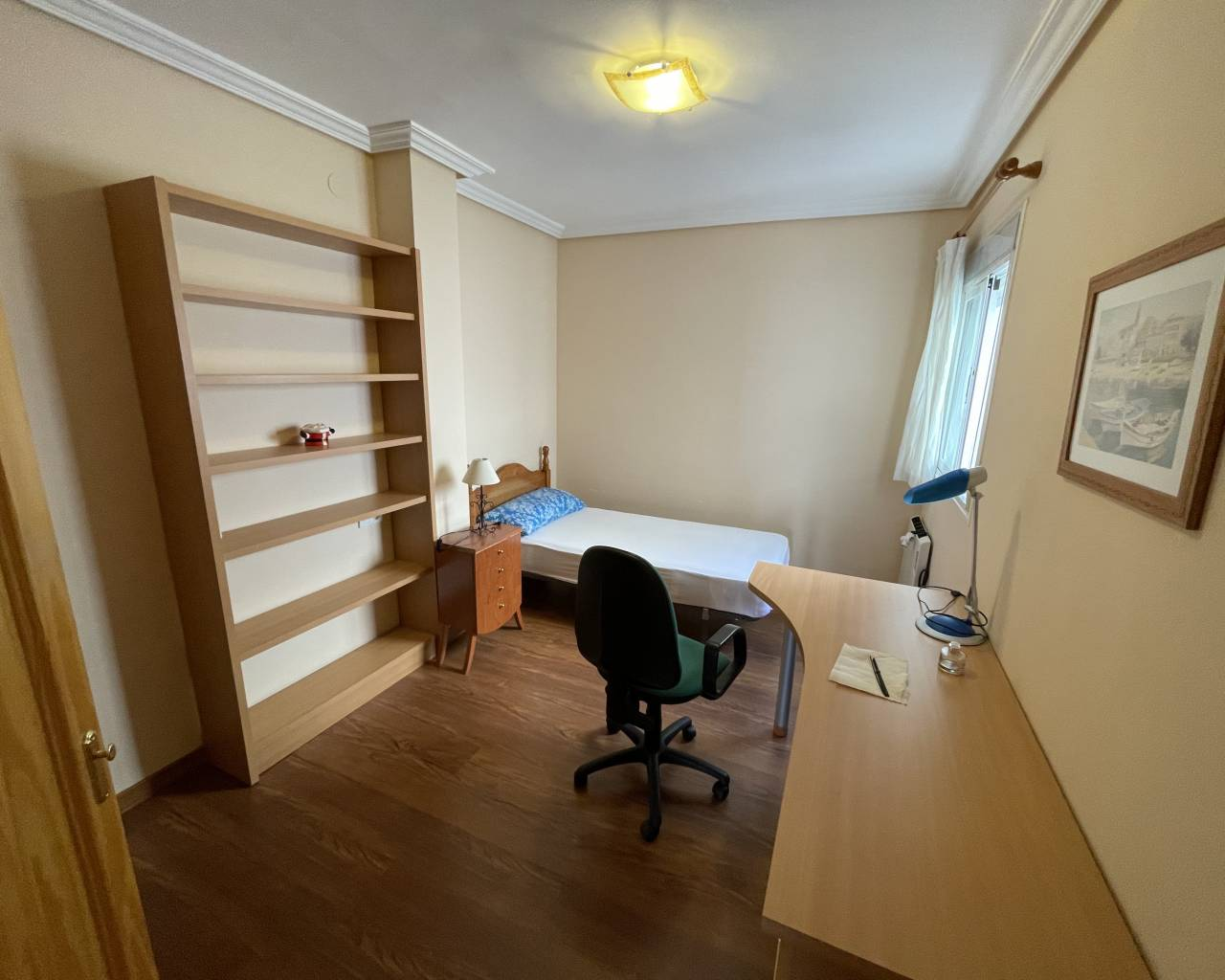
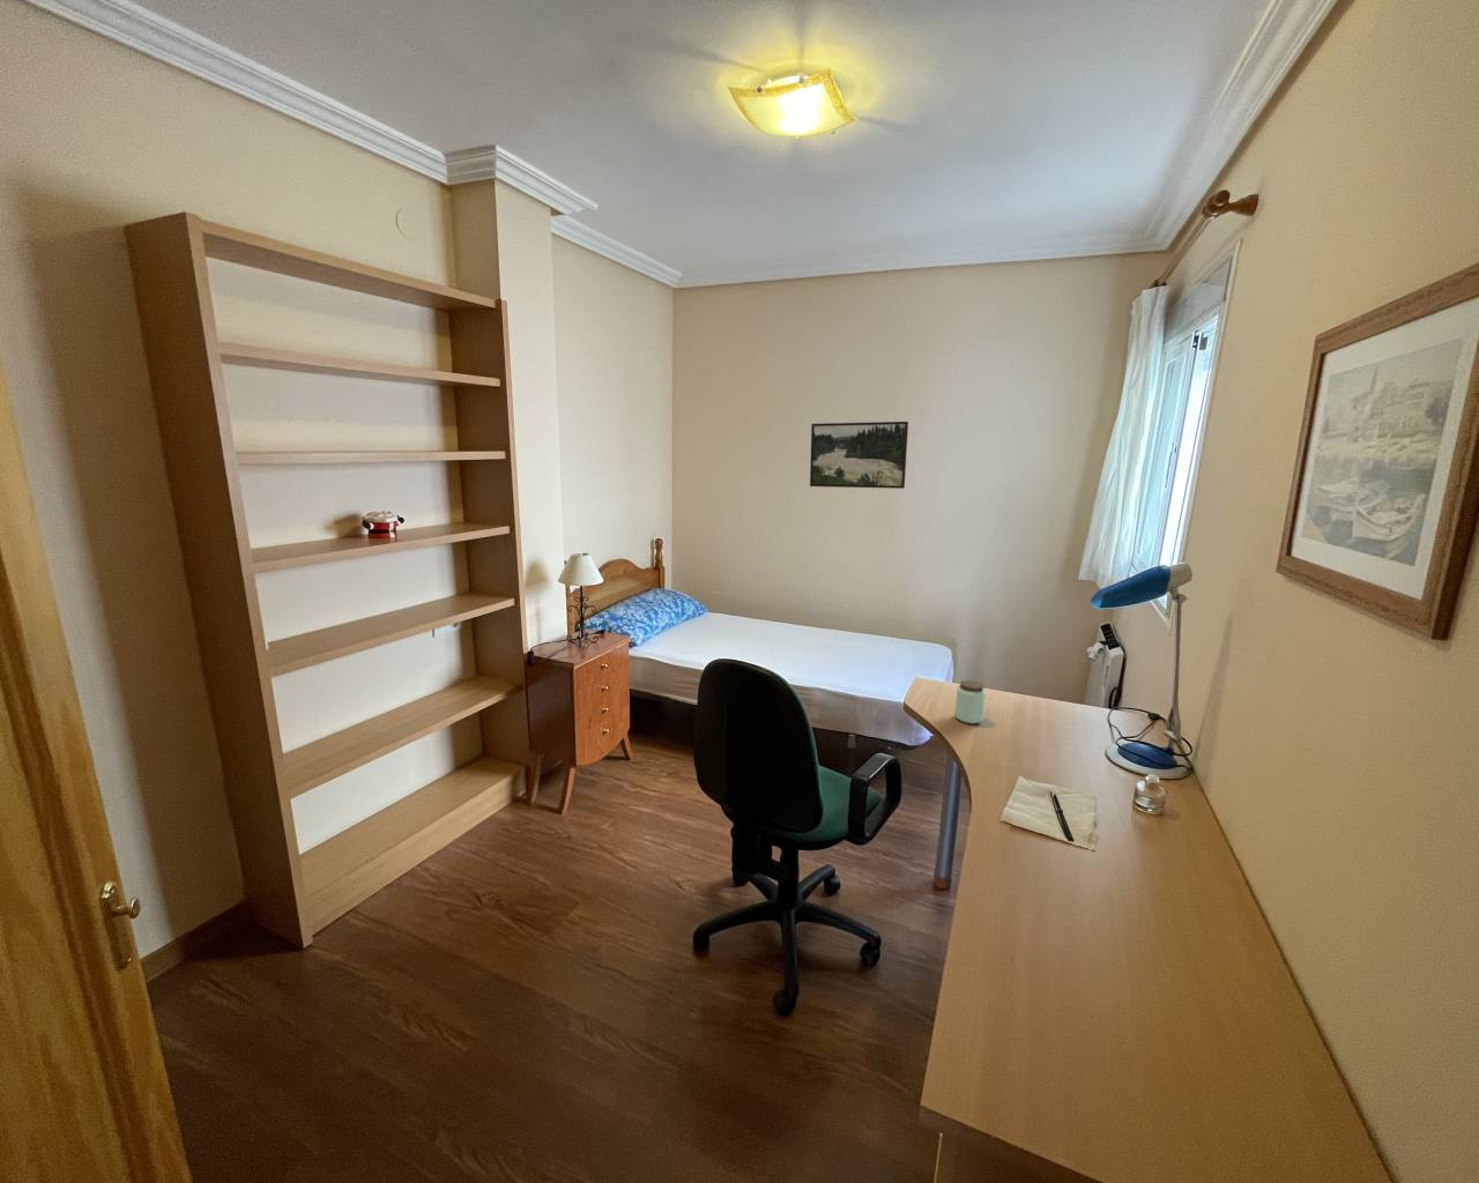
+ peanut butter [954,680,986,724]
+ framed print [809,420,909,490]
